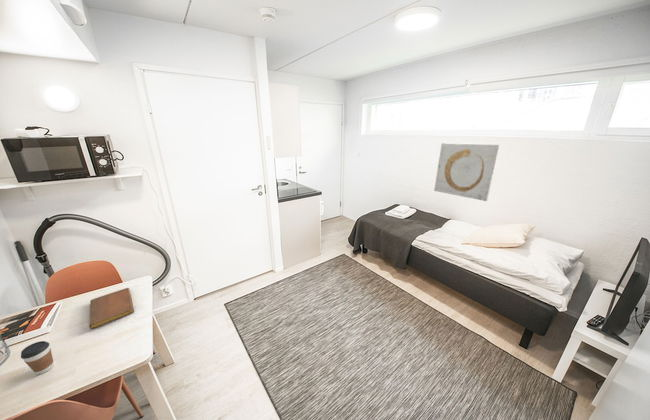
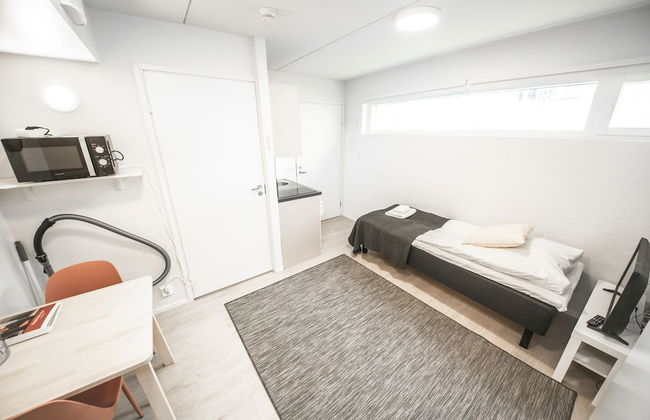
- coffee cup [20,340,54,375]
- notebook [88,287,135,330]
- wall art [433,142,502,202]
